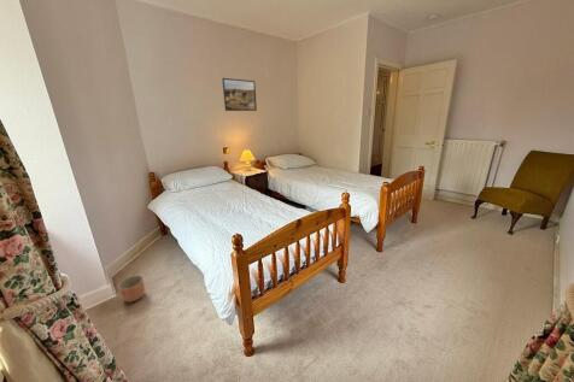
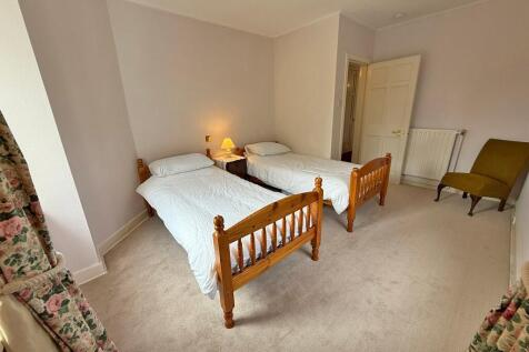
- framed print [221,77,258,112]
- planter [117,274,146,304]
